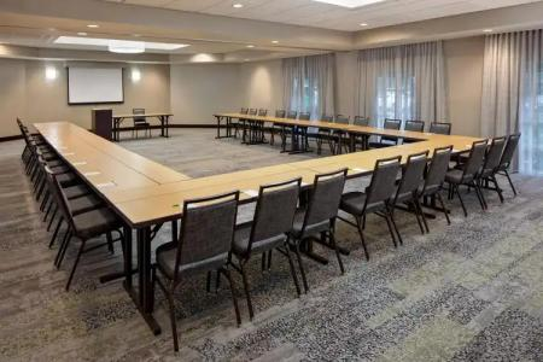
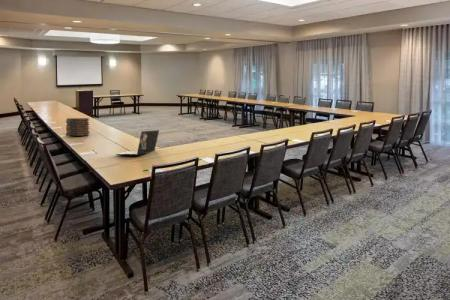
+ book stack [65,117,91,137]
+ laptop [115,129,160,156]
